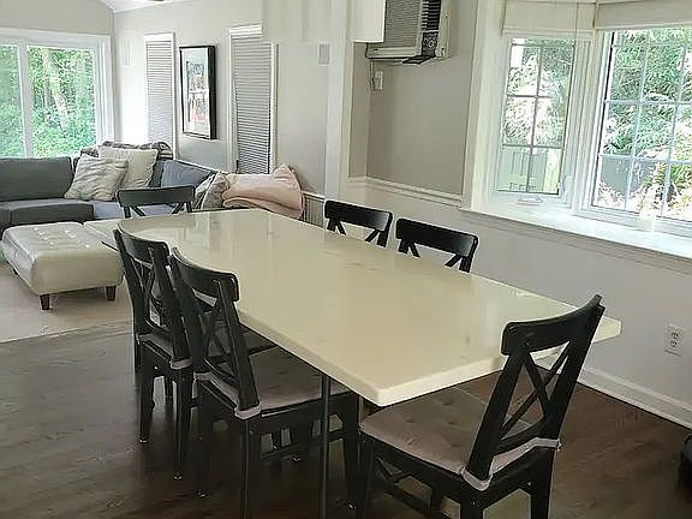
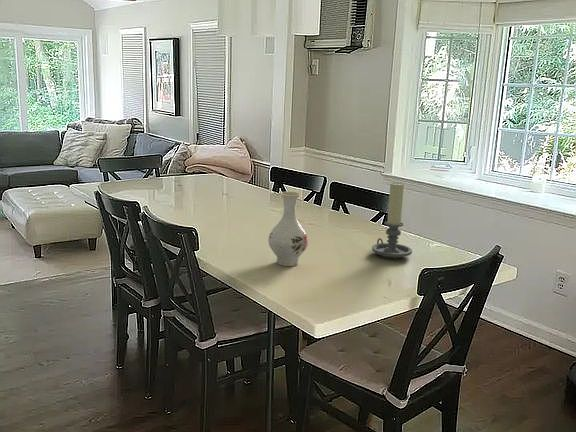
+ vase [267,191,309,267]
+ candle holder [371,181,413,259]
